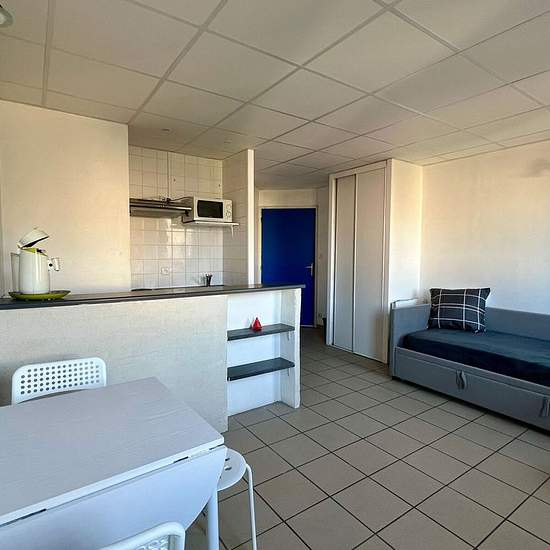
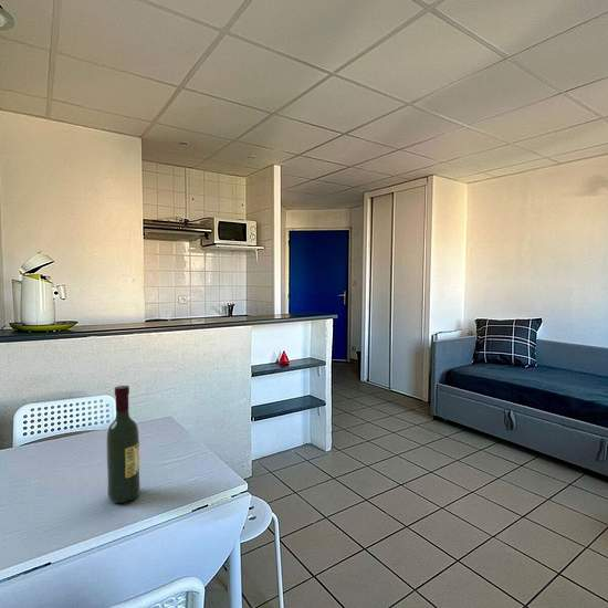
+ wine bottle [106,385,141,504]
